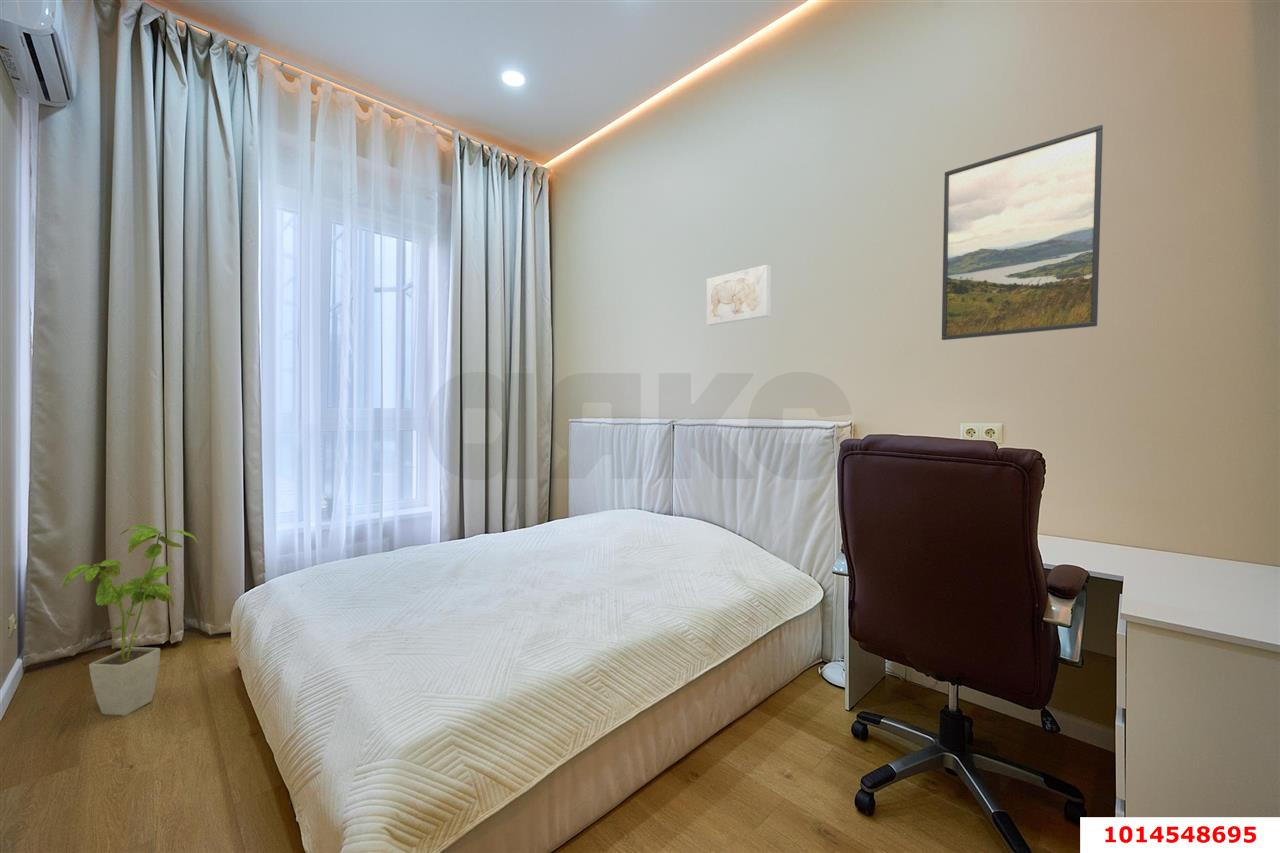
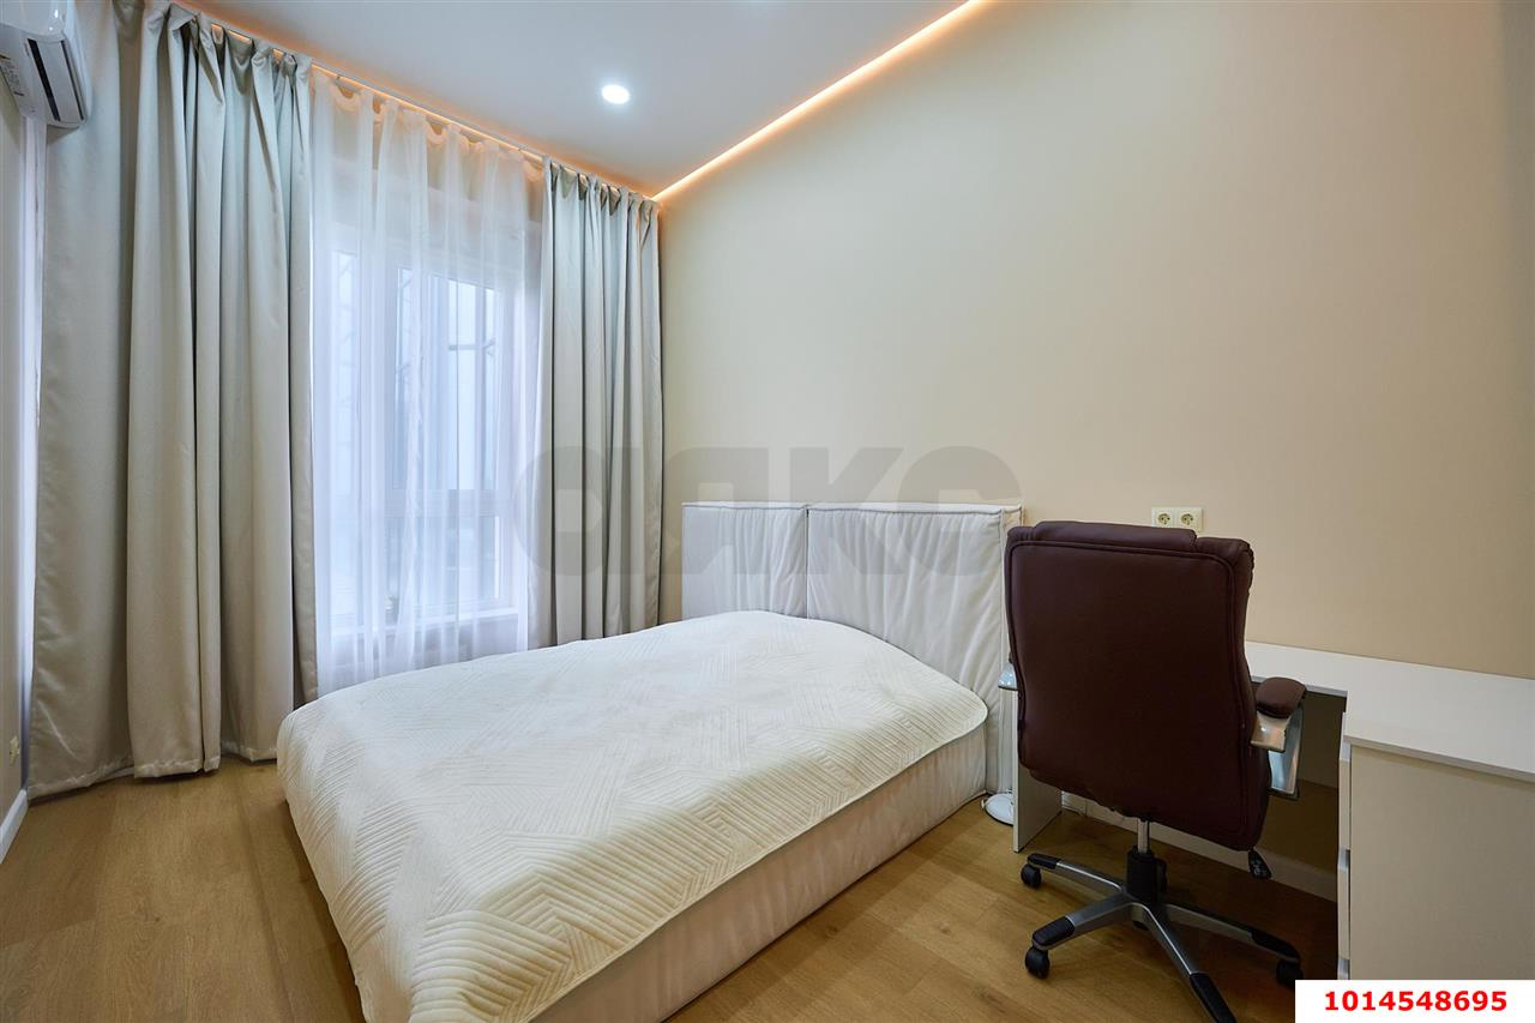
- wall art [706,264,772,326]
- house plant [62,524,200,717]
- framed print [941,124,1104,341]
